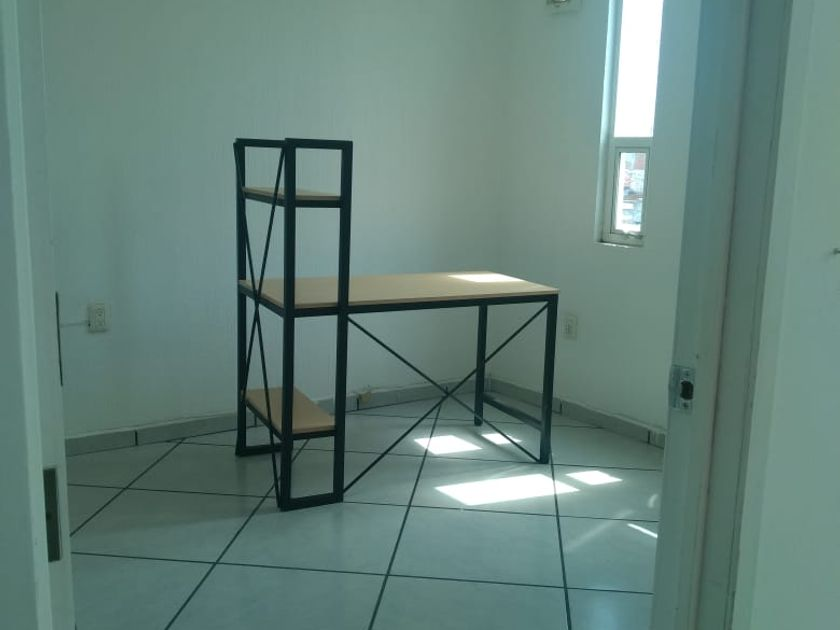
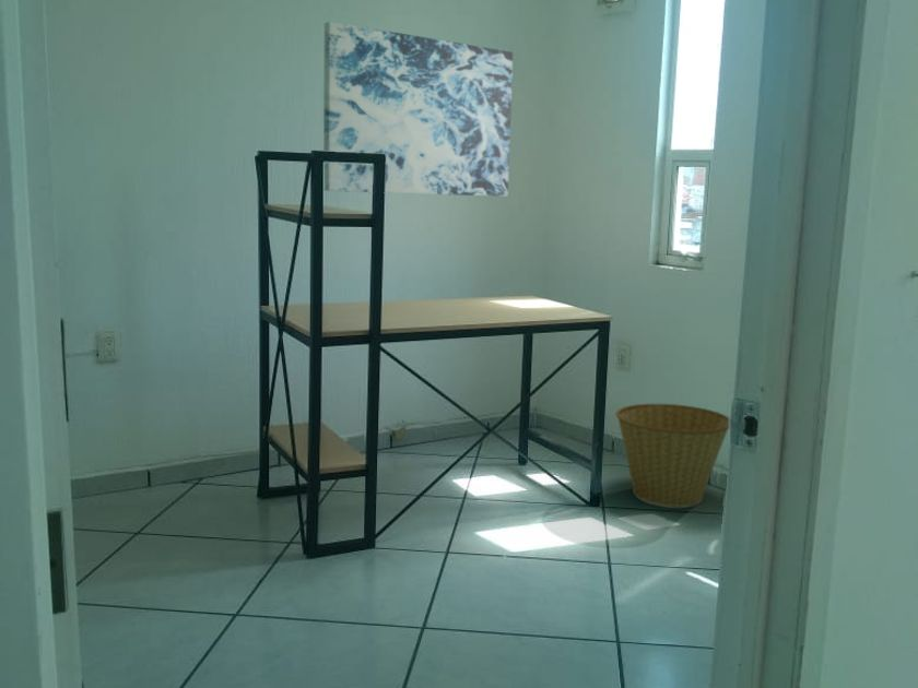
+ basket [614,403,730,508]
+ wall art [322,21,514,198]
